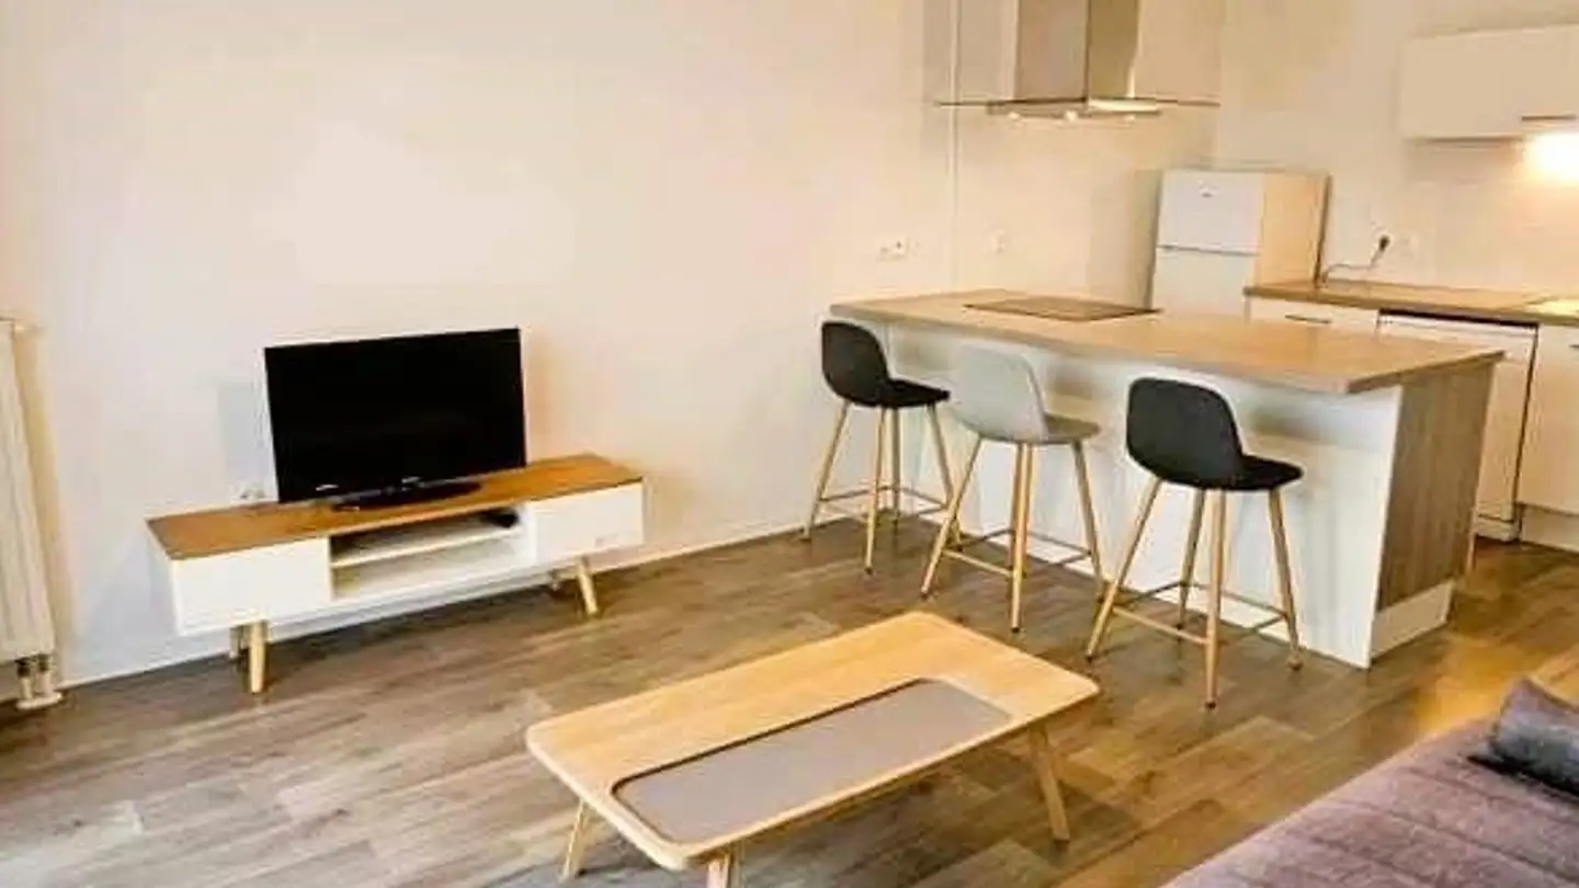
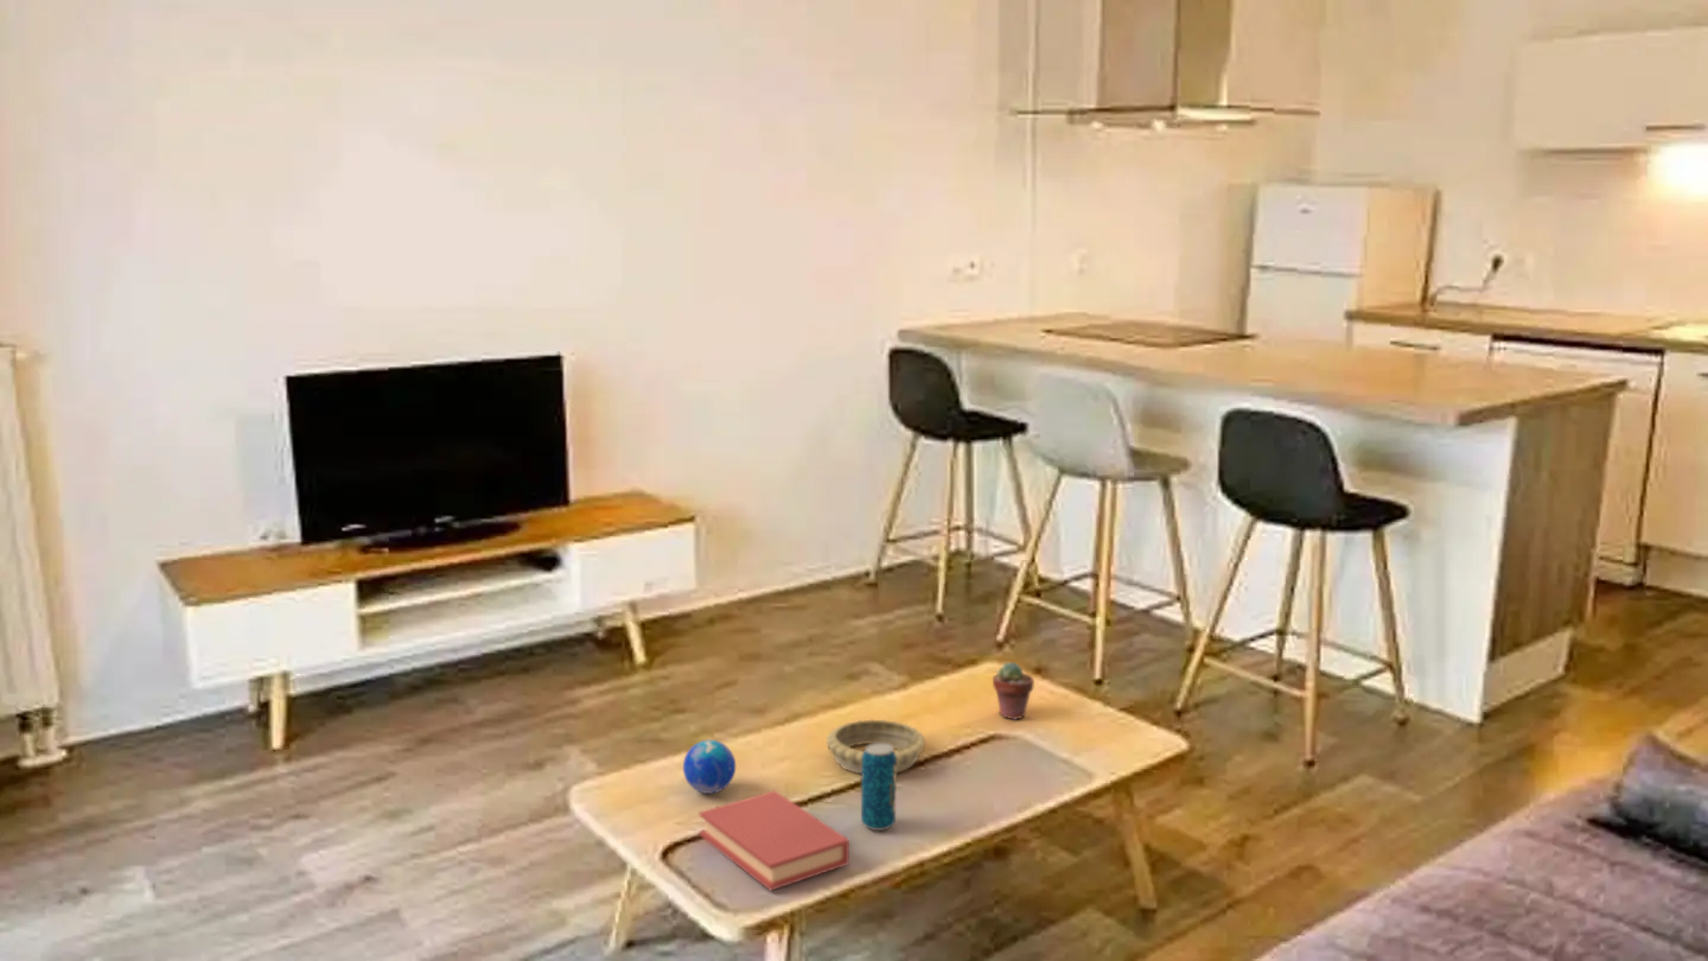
+ decorative orb [682,739,737,795]
+ decorative bowl [826,718,926,775]
+ potted succulent [992,661,1035,721]
+ beverage can [860,743,898,832]
+ book [697,789,850,892]
